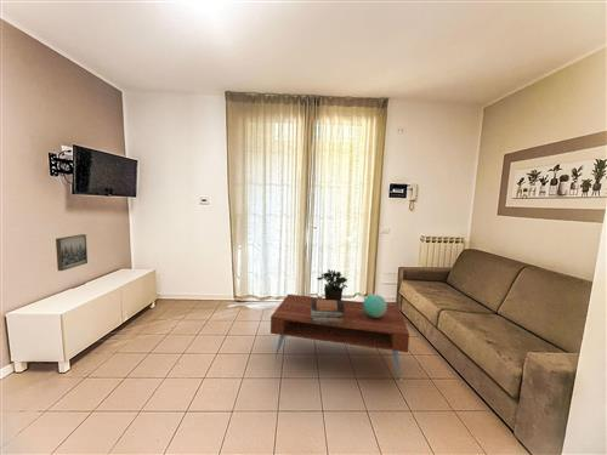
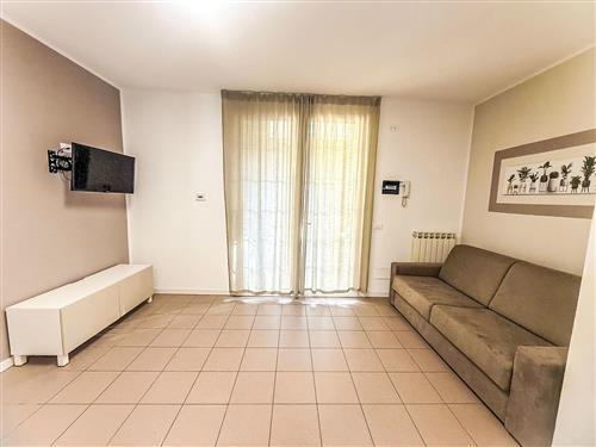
- coffee table [270,294,410,377]
- decorative sphere [363,294,387,318]
- potted plant [316,268,348,301]
- book stack [311,300,345,325]
- wall art [55,233,89,272]
